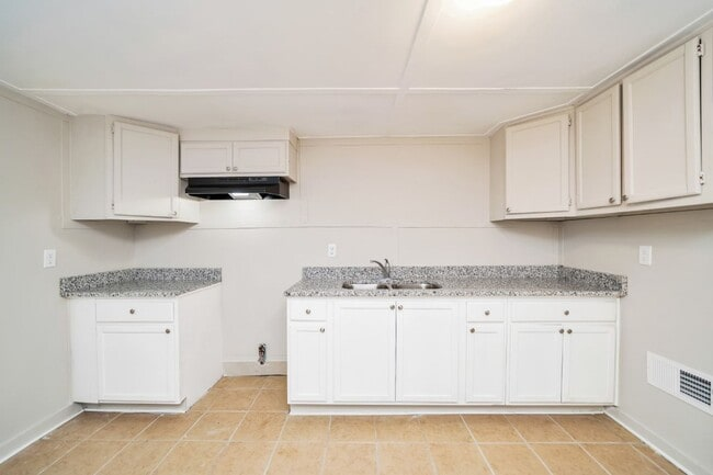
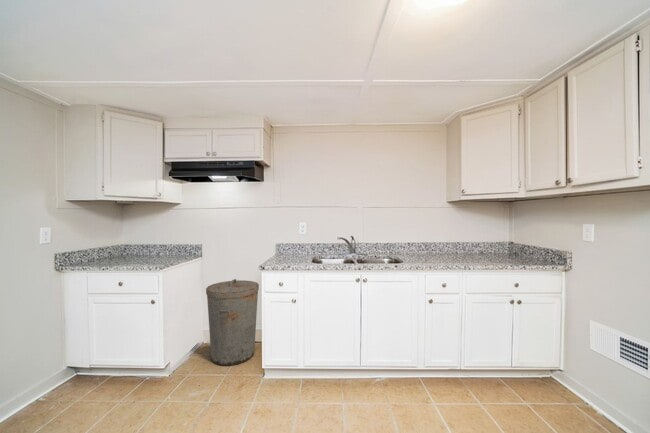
+ trash can [205,278,260,367]
